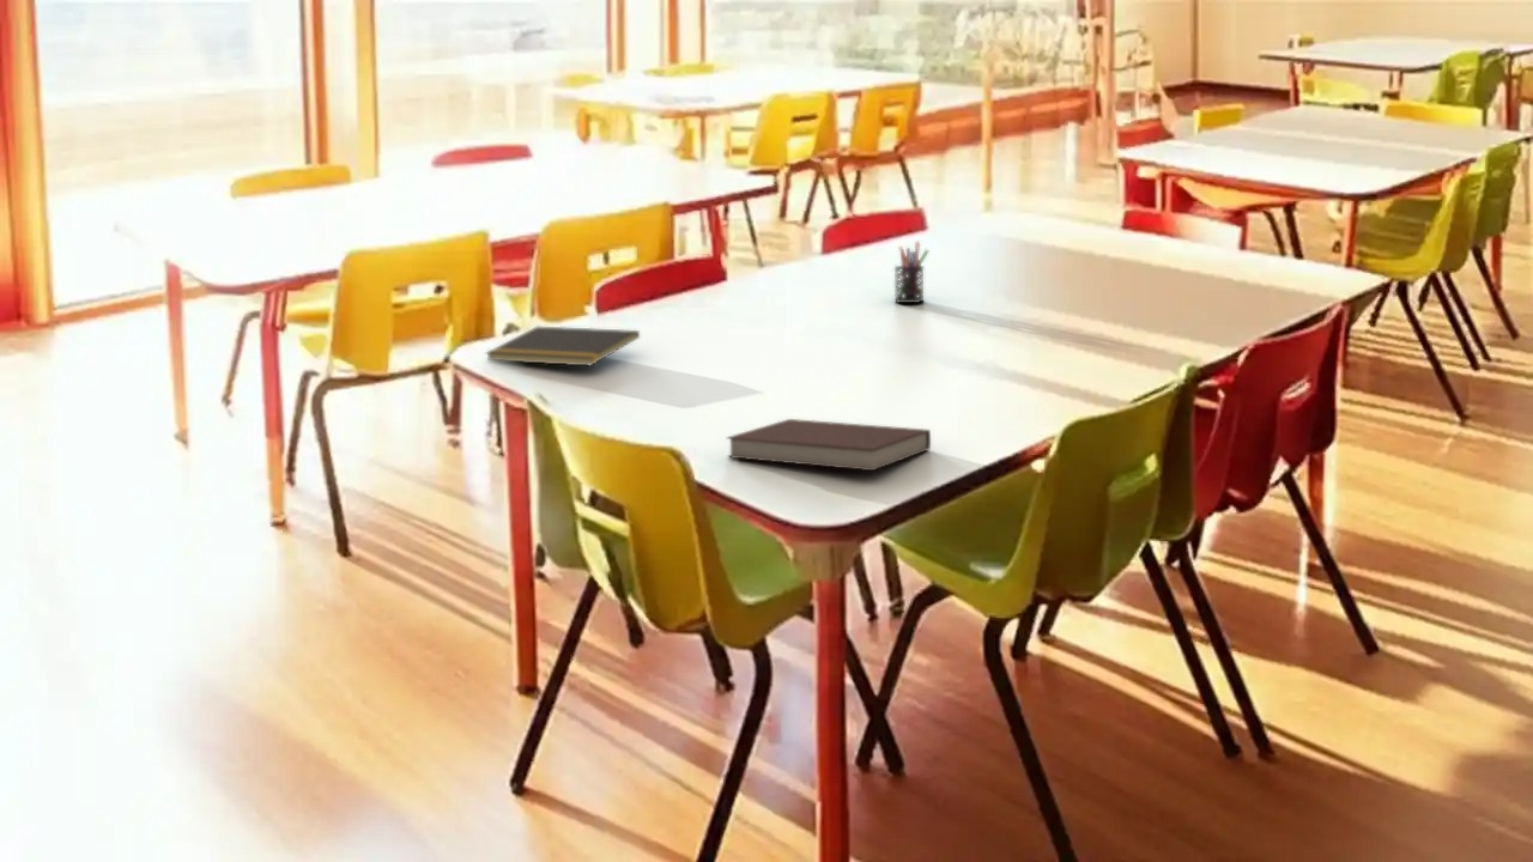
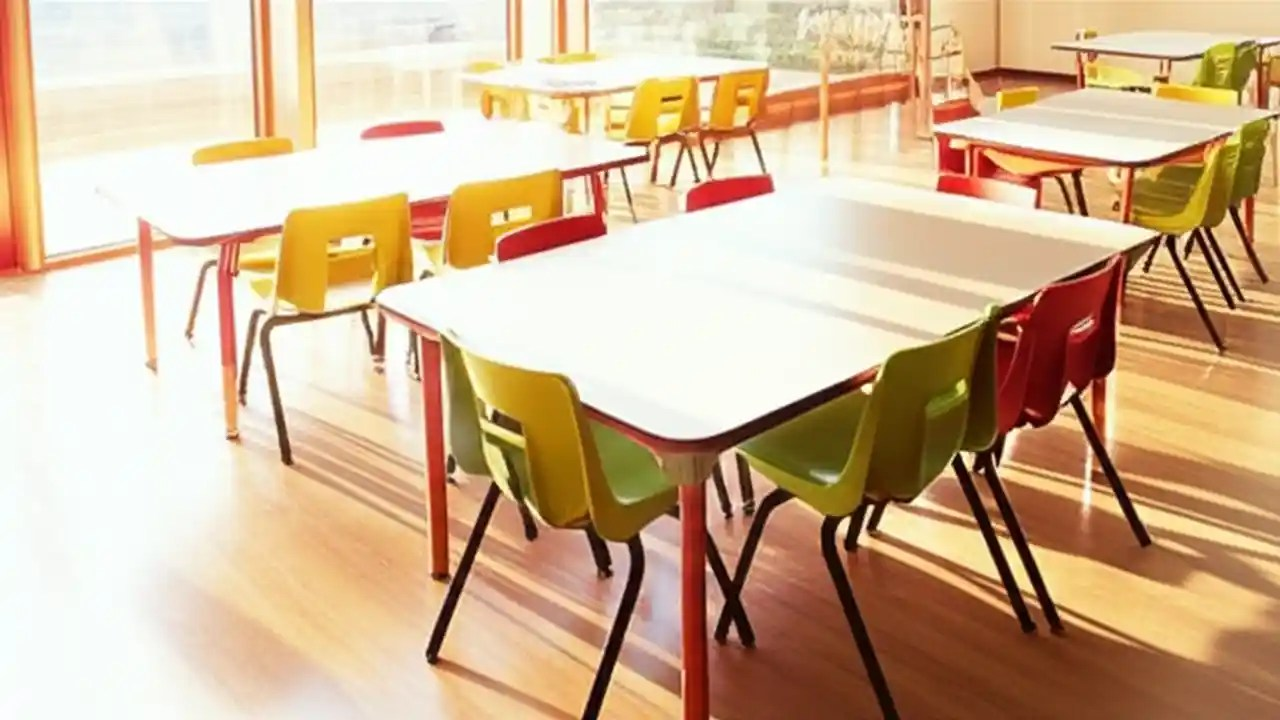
- pen holder [893,241,929,304]
- notepad [484,326,641,368]
- notebook [726,418,932,472]
